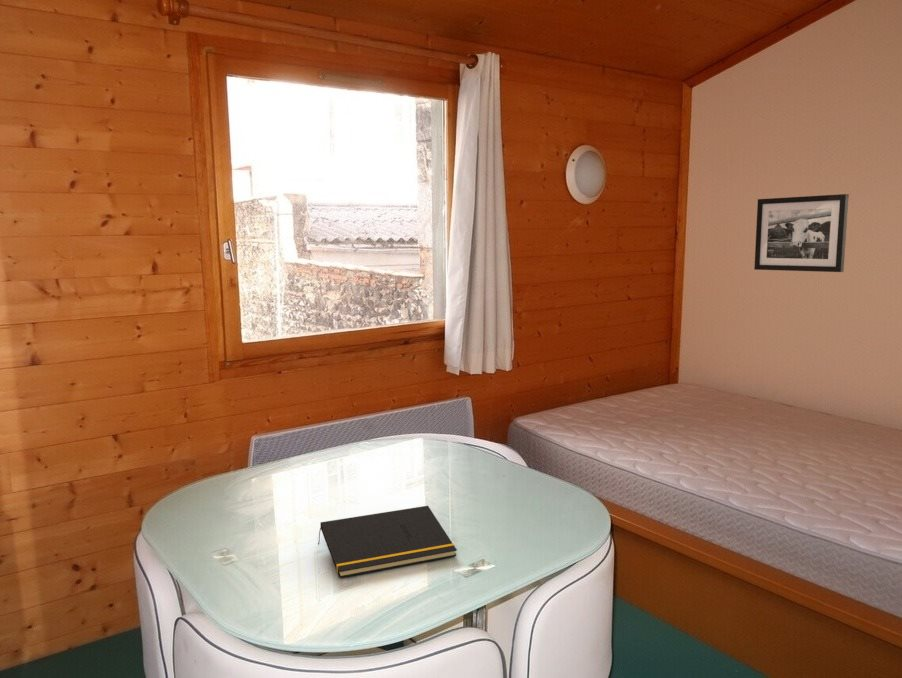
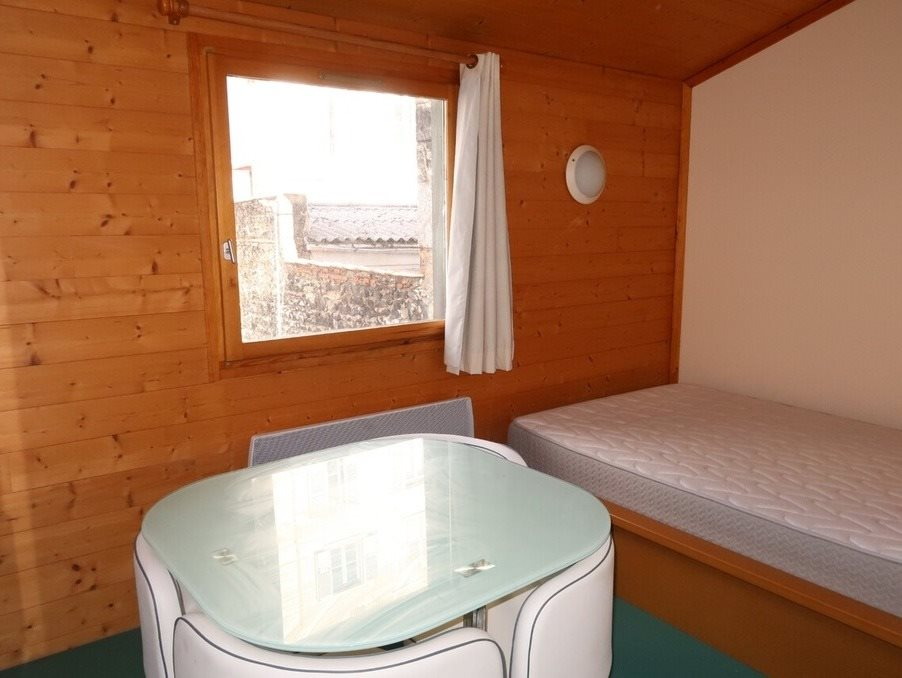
- notepad [317,505,458,579]
- picture frame [753,193,850,273]
